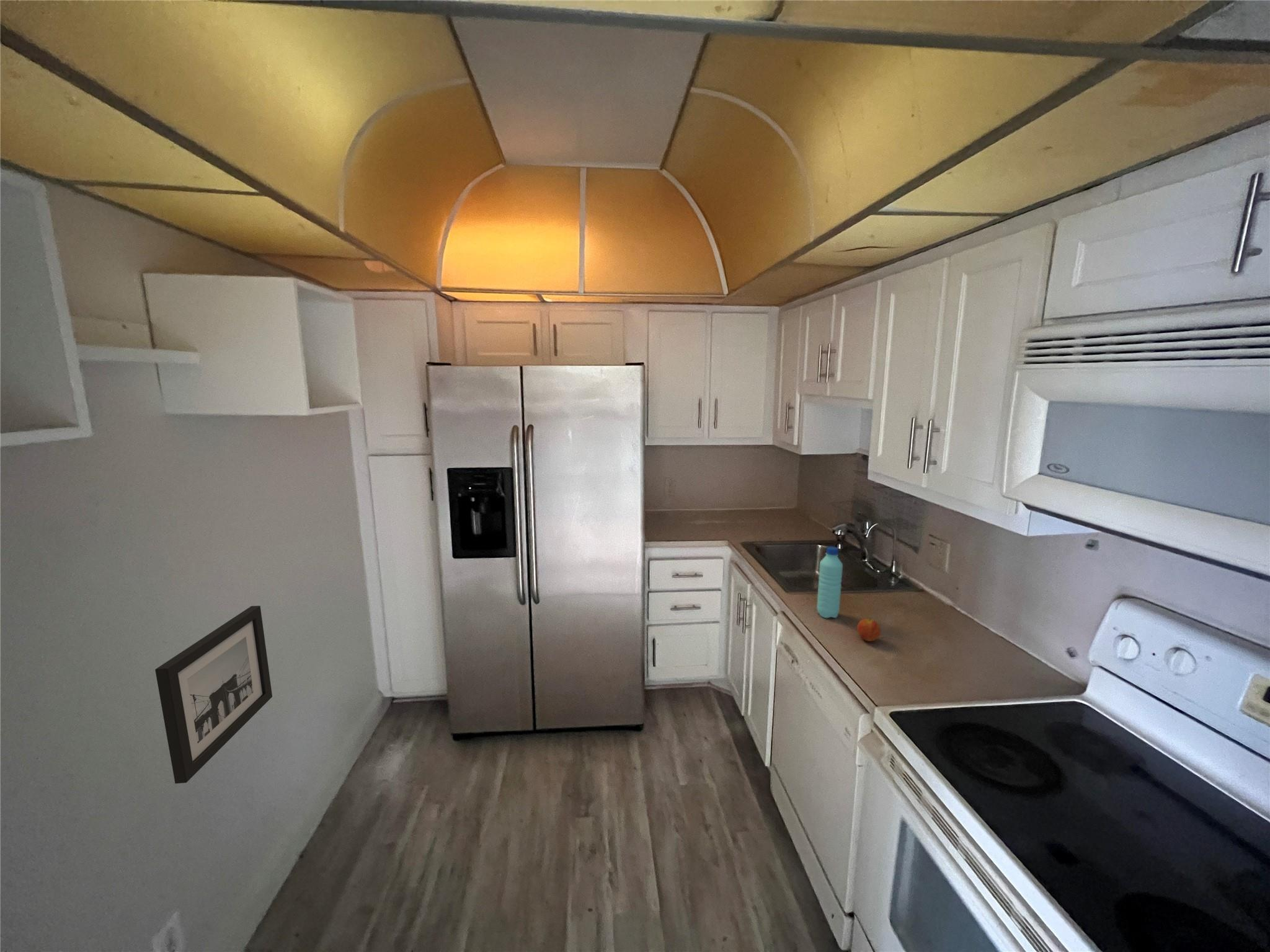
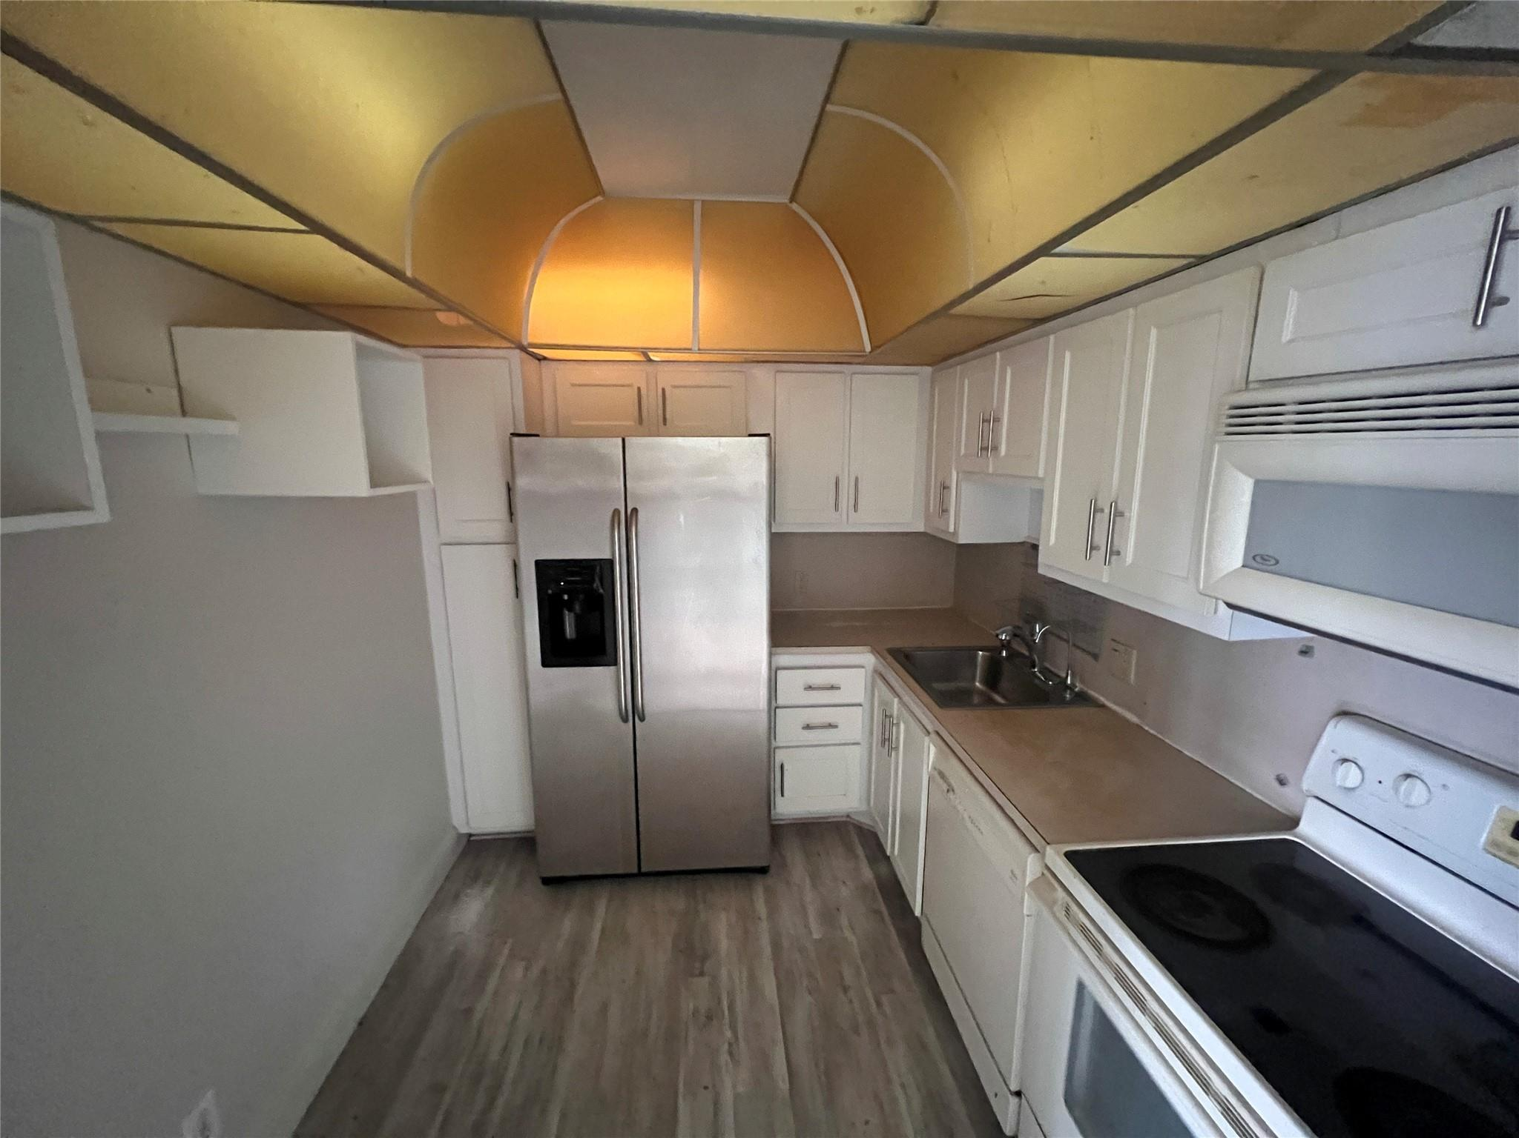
- water bottle [816,546,843,619]
- fruit [856,617,881,642]
- wall art [154,605,273,784]
